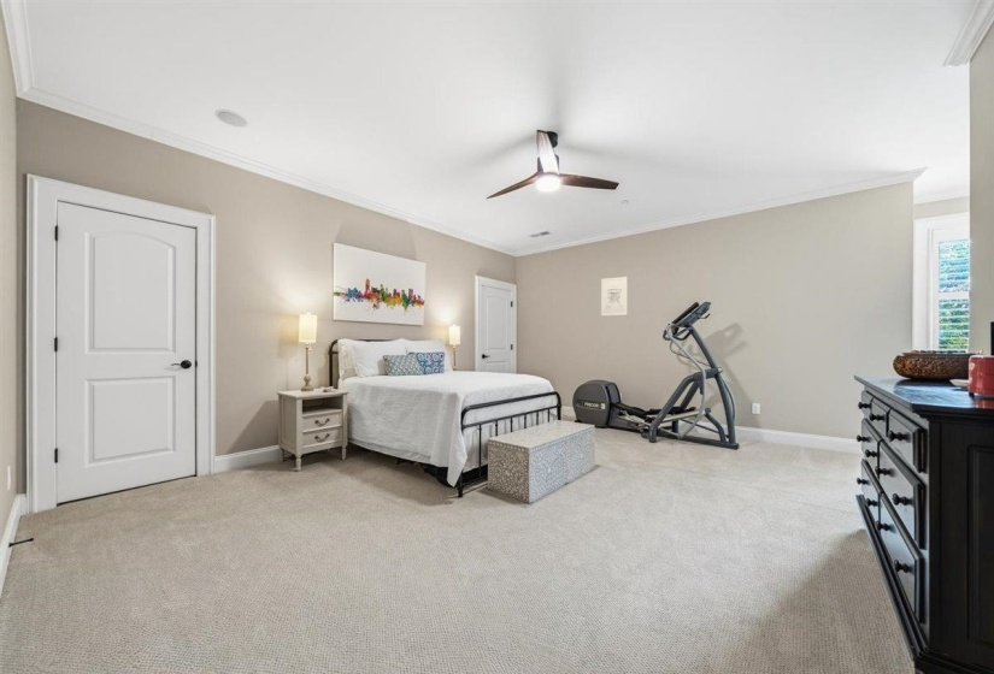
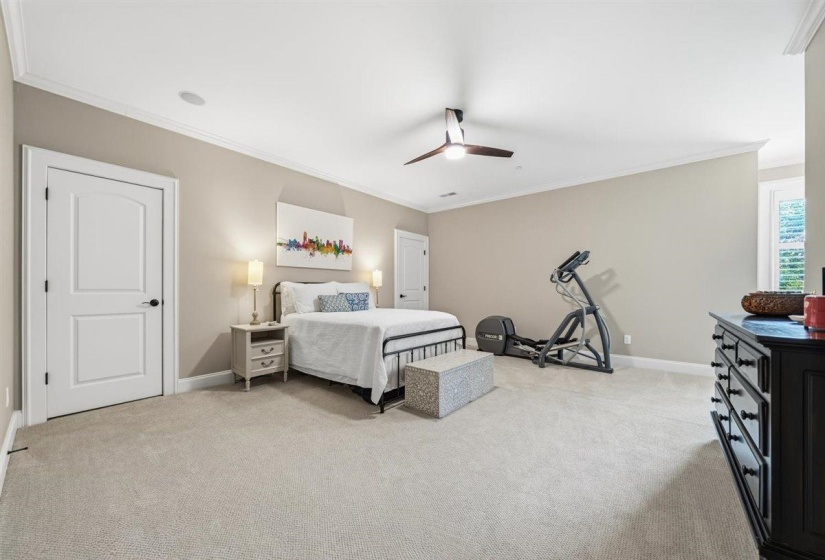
- wall art [600,276,629,317]
